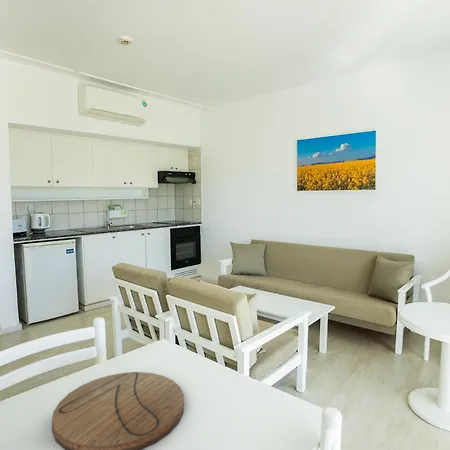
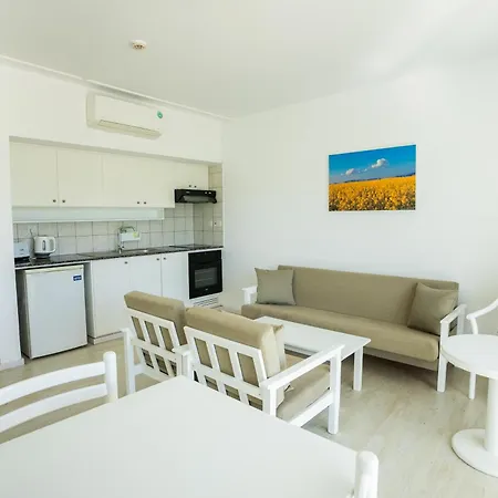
- cutting board [51,371,185,450]
